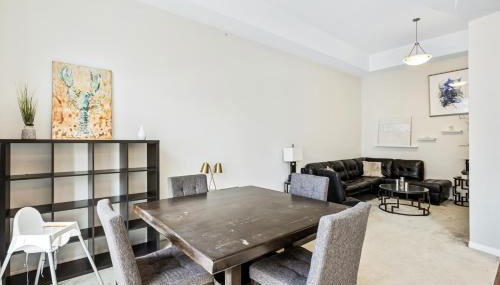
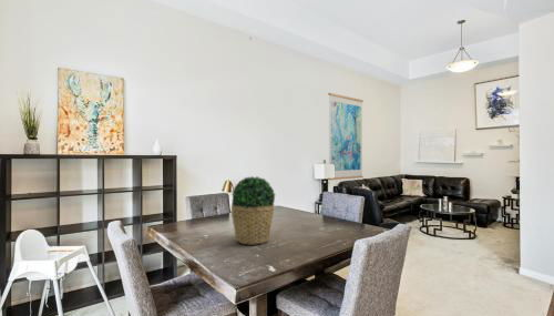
+ wall art [327,92,365,181]
+ potted plant [230,175,277,246]
